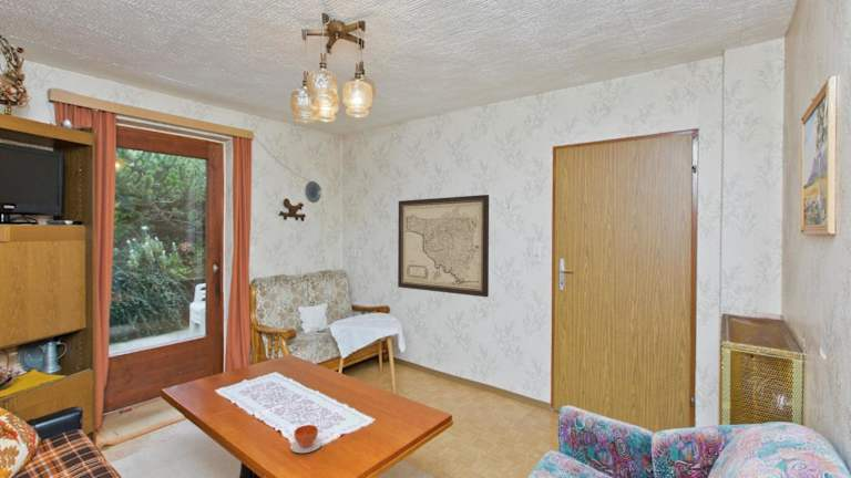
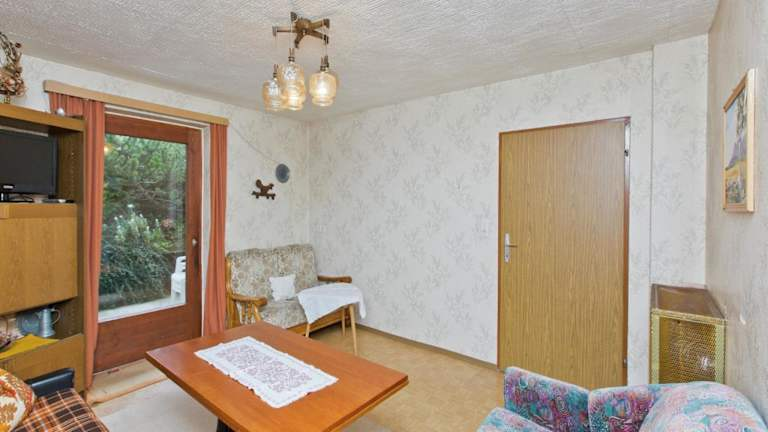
- teacup [289,424,322,454]
- wall art [397,194,490,299]
